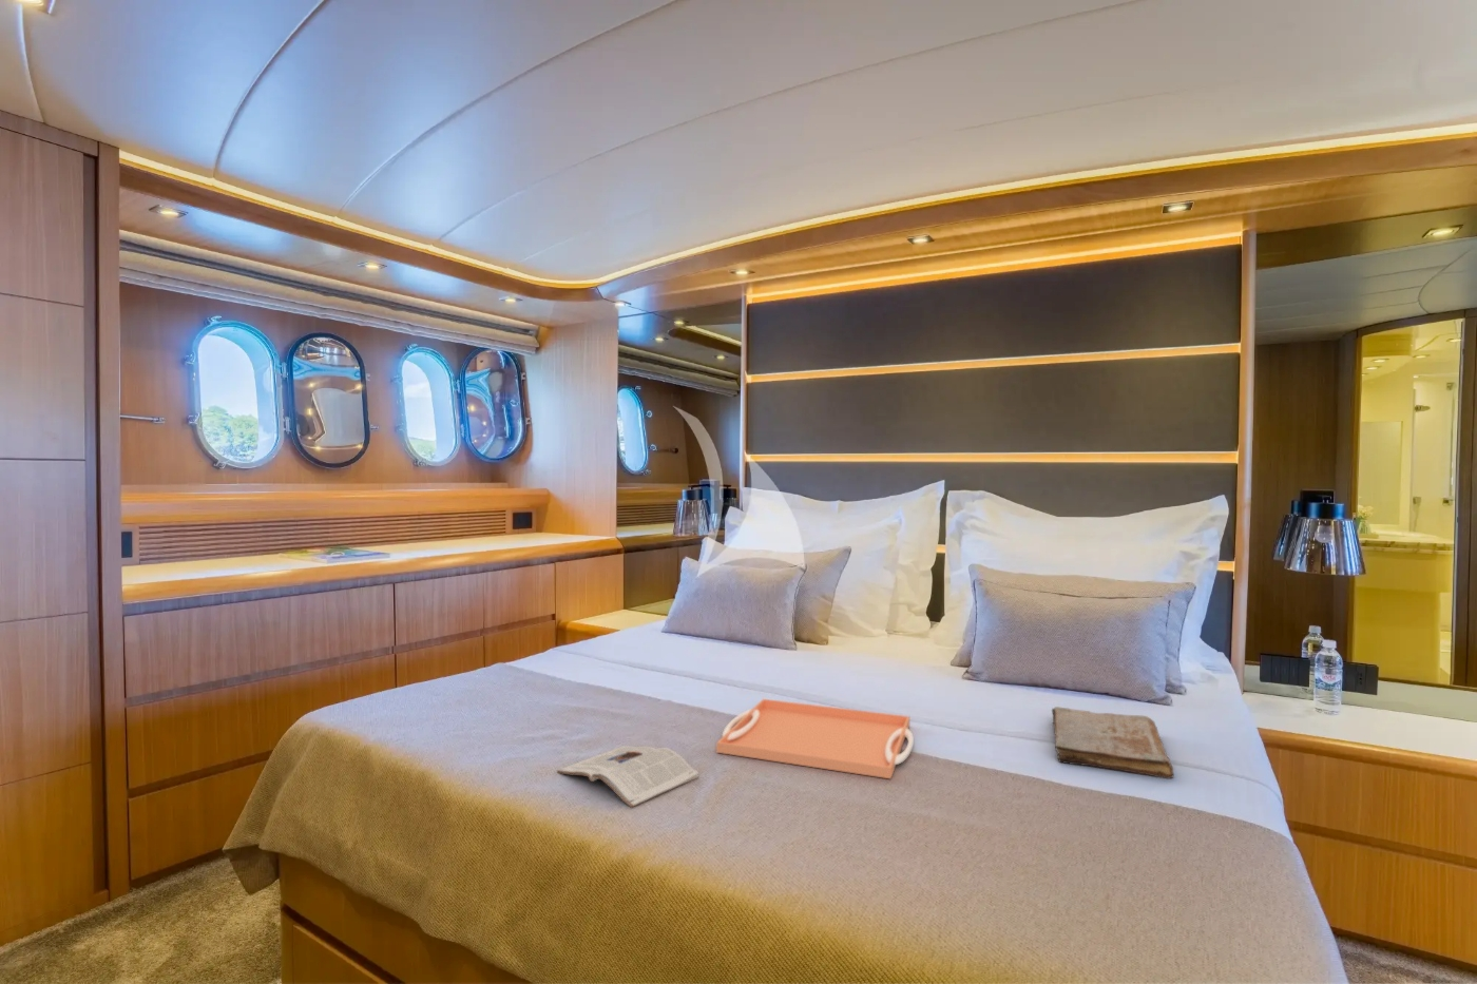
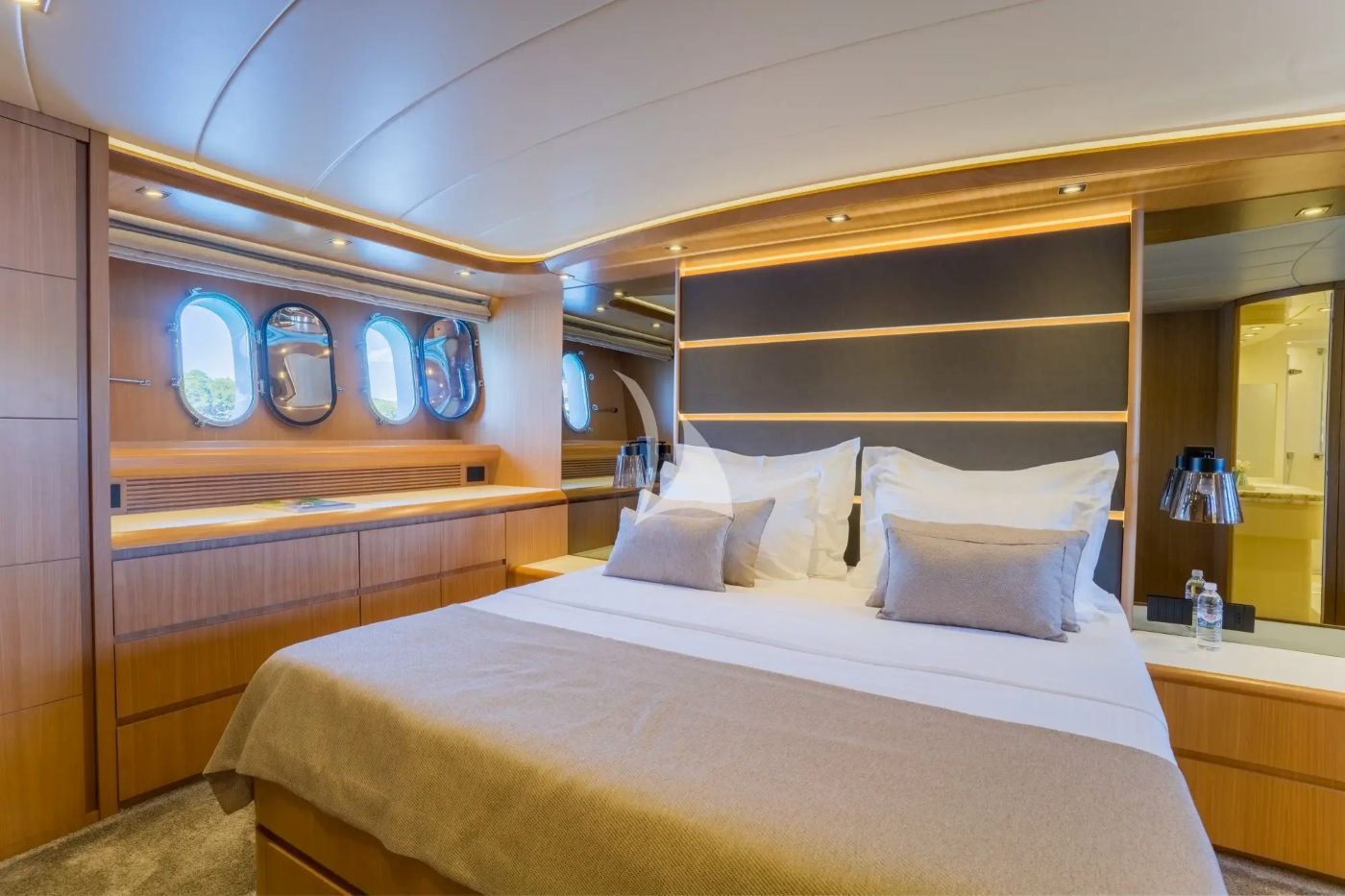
- book [1051,705,1174,780]
- serving tray [715,698,915,780]
- magazine [556,745,700,808]
